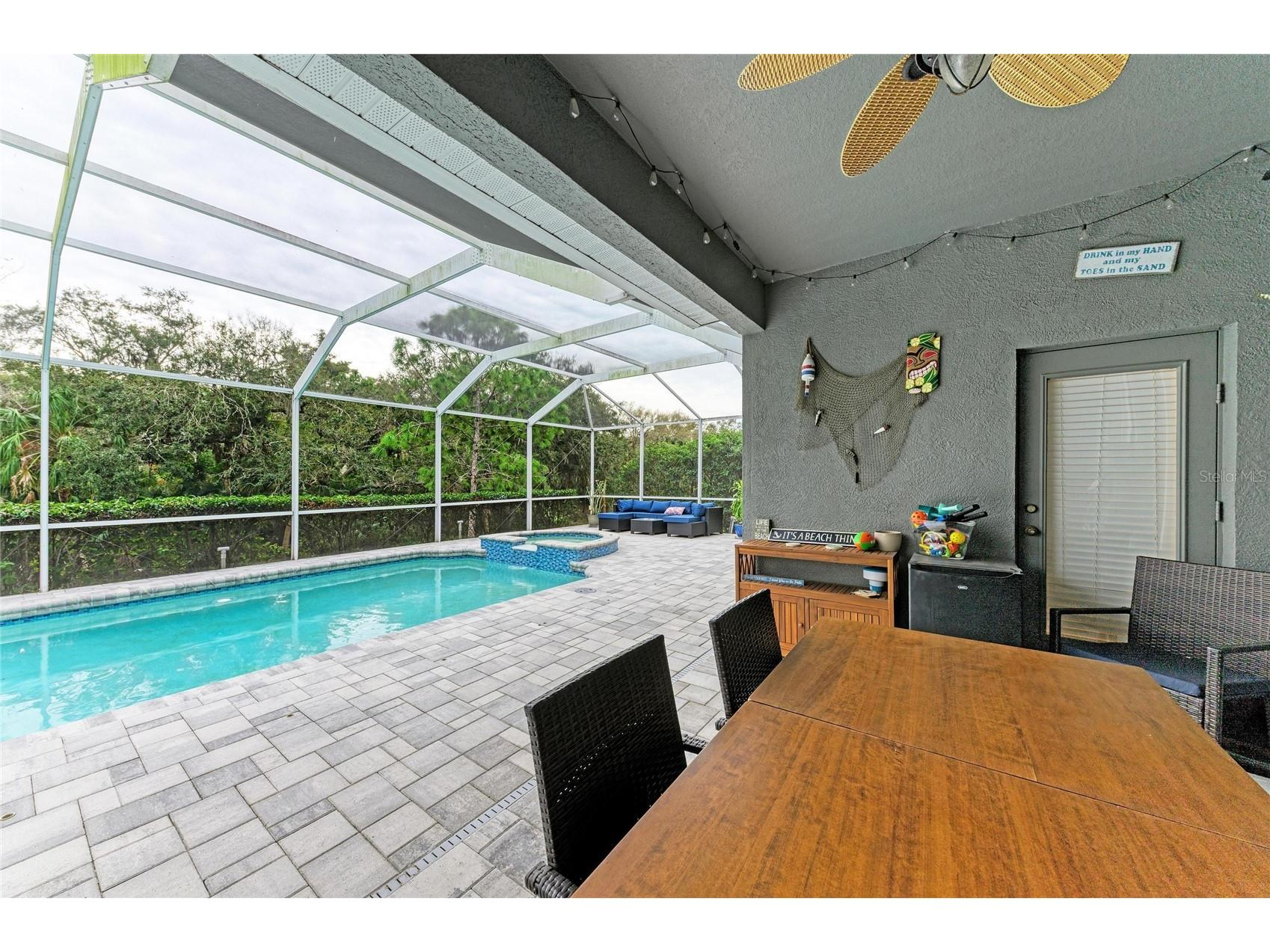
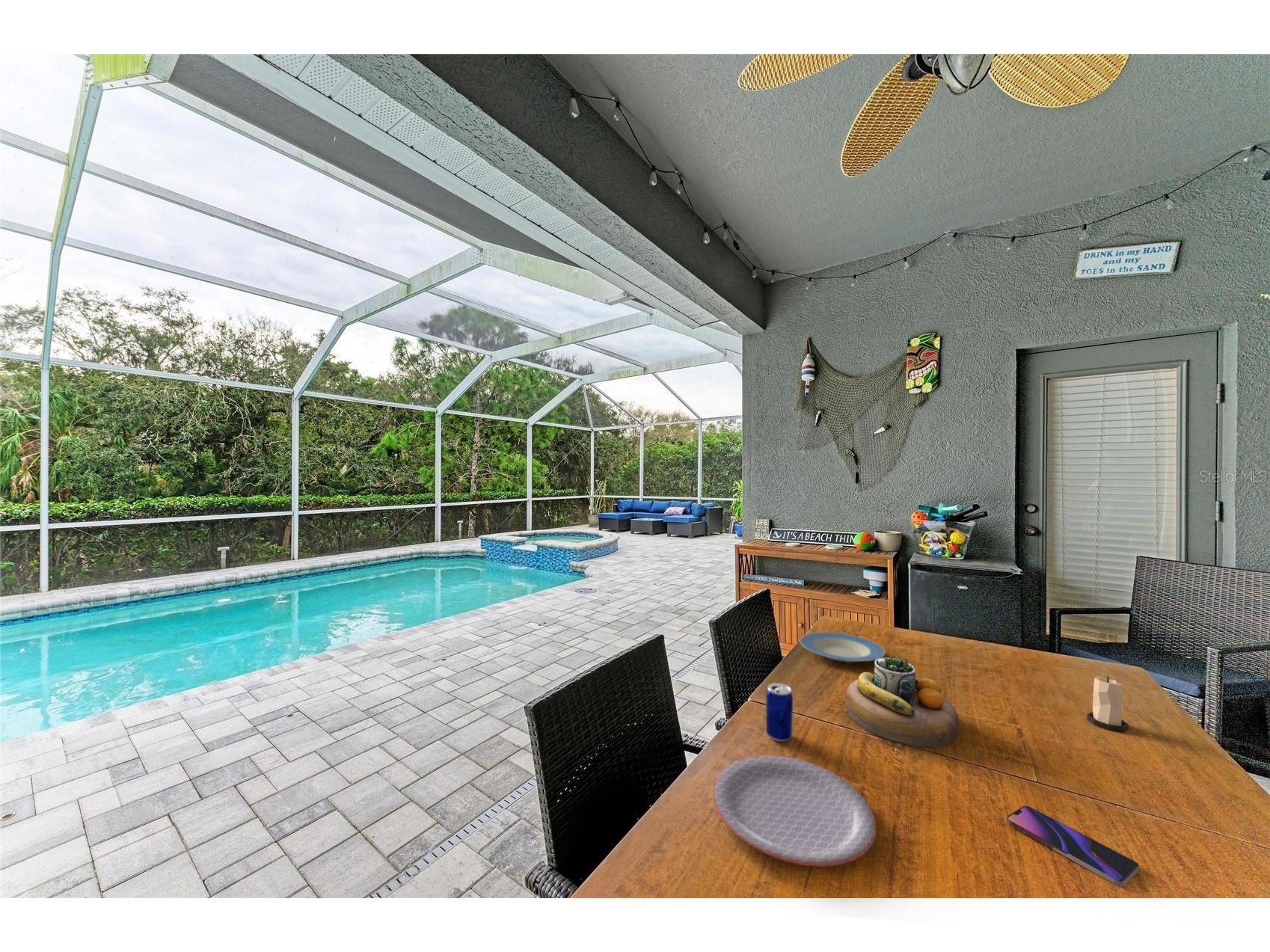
+ plate [712,755,877,867]
+ candle [1086,675,1129,732]
+ smartphone [1007,805,1140,887]
+ plate [800,632,886,663]
+ decorative bowl [844,654,960,748]
+ beer can [765,682,794,742]
